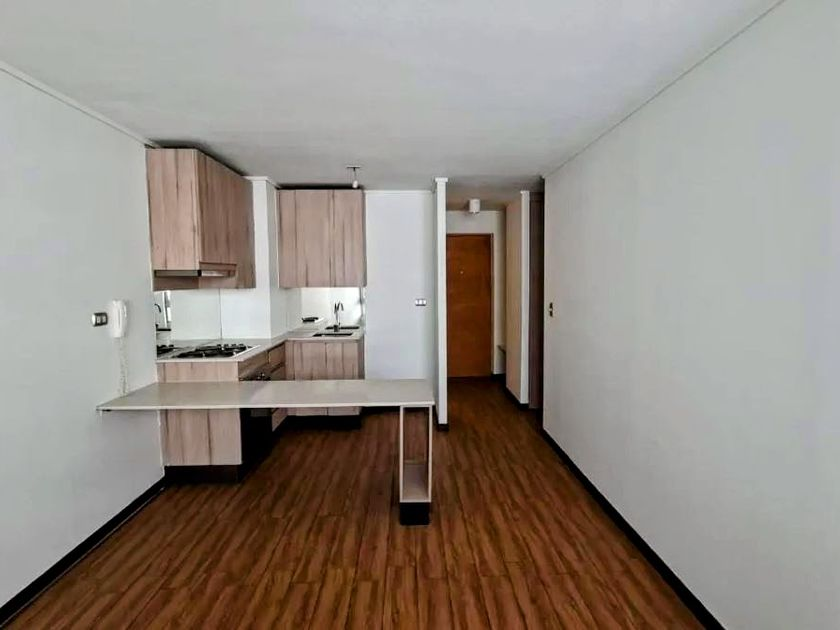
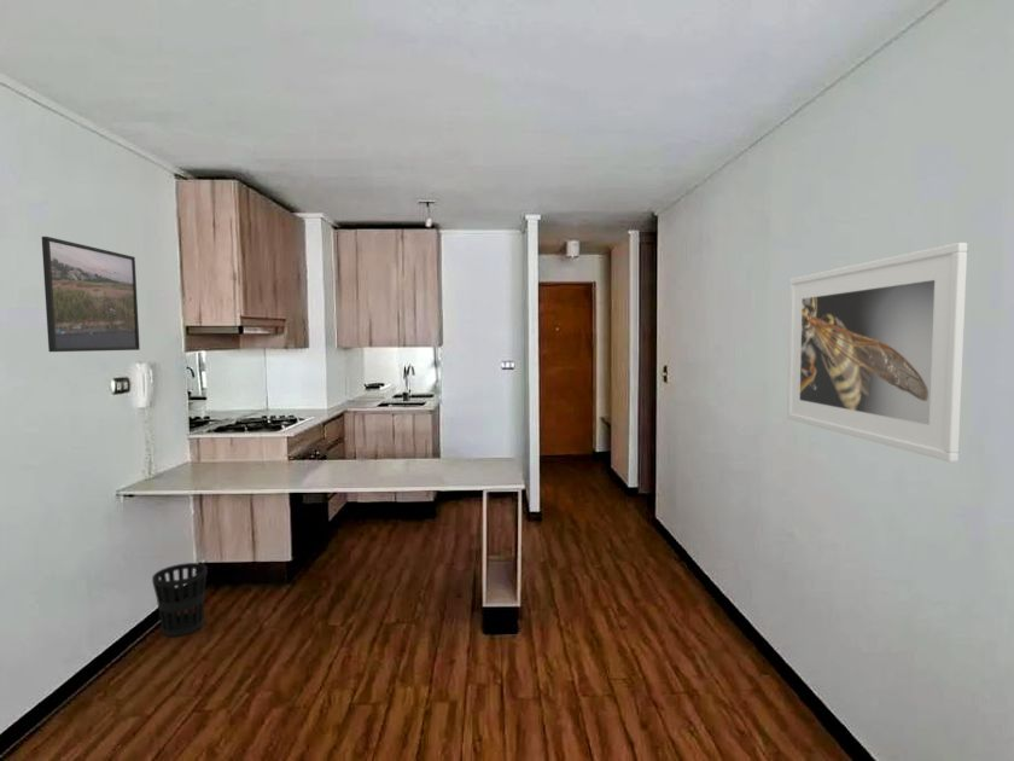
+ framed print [786,242,969,463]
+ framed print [41,236,141,353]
+ wastebasket [151,562,209,638]
